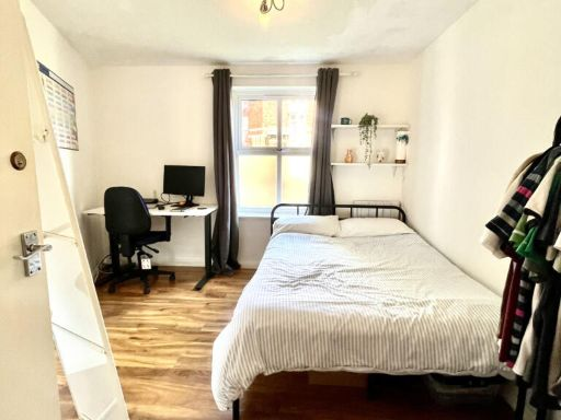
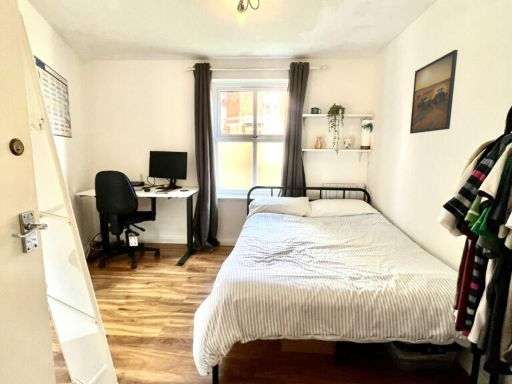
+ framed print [409,49,459,135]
